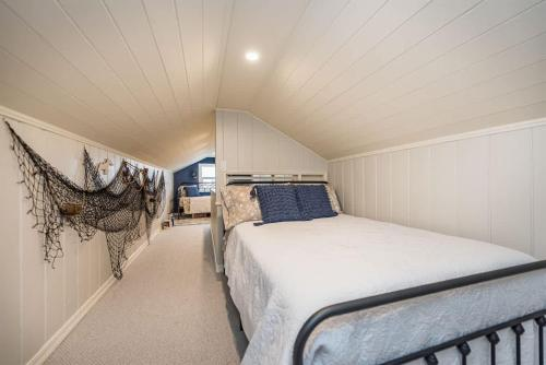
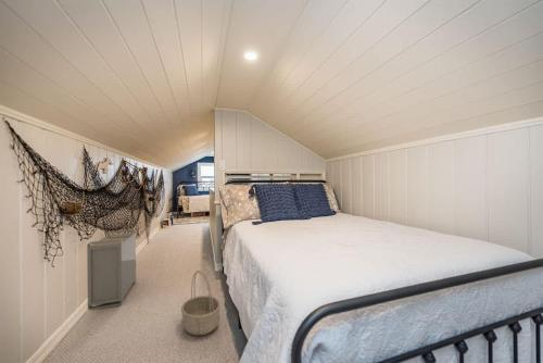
+ storage bin [86,228,137,311]
+ basket [180,270,222,337]
